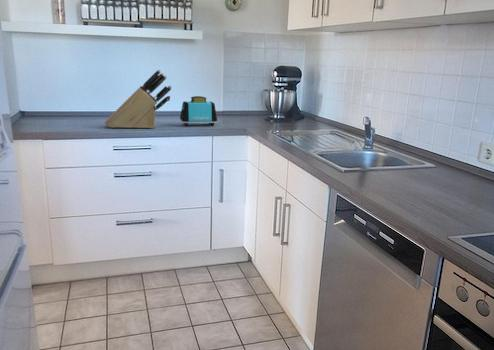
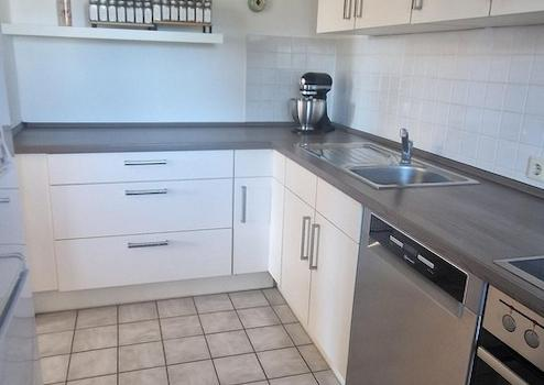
- knife block [104,69,173,129]
- toaster [179,95,218,127]
